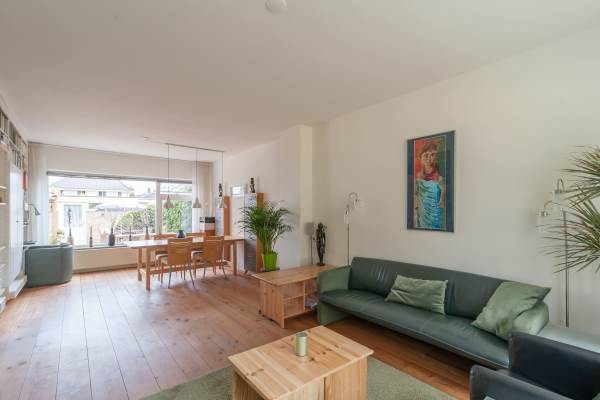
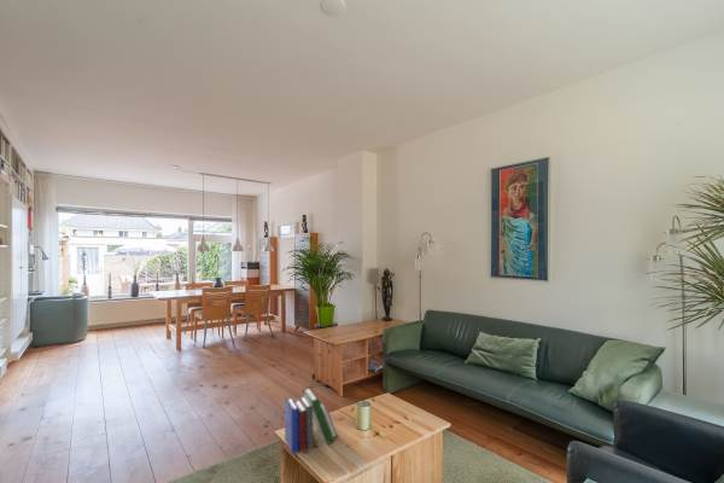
+ book [284,385,339,455]
